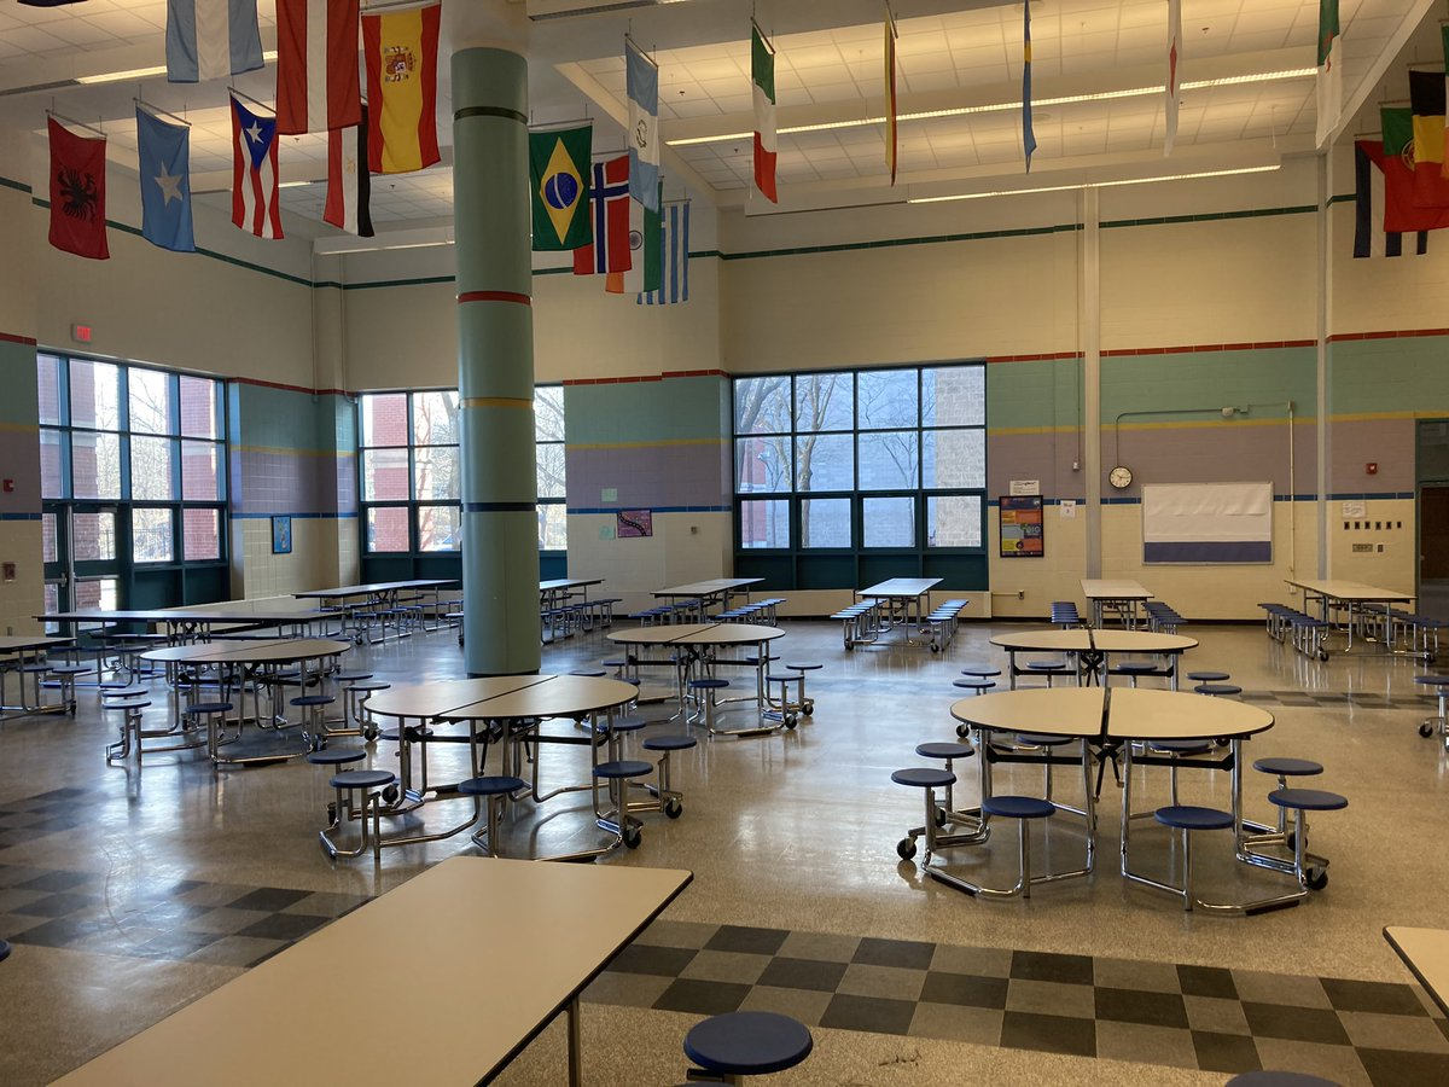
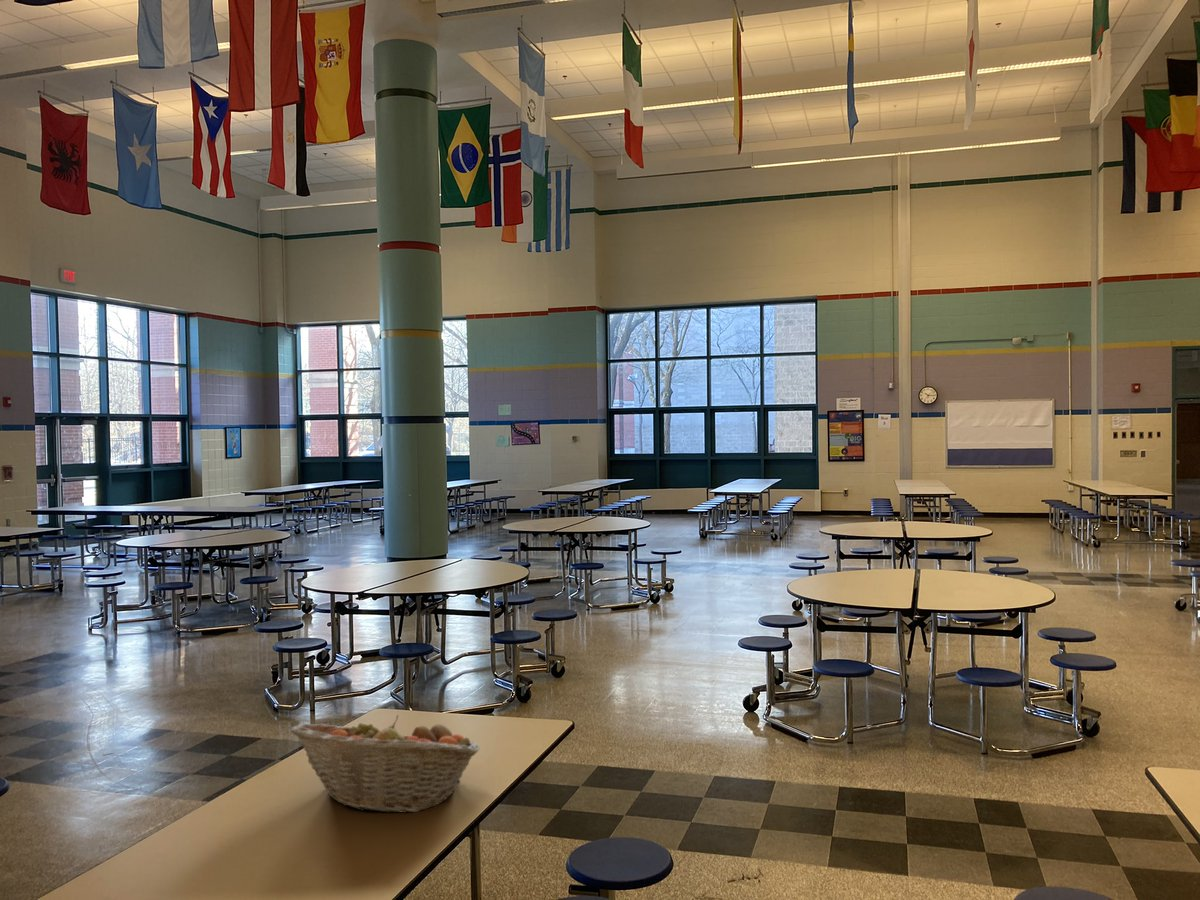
+ fruit basket [290,714,481,814]
